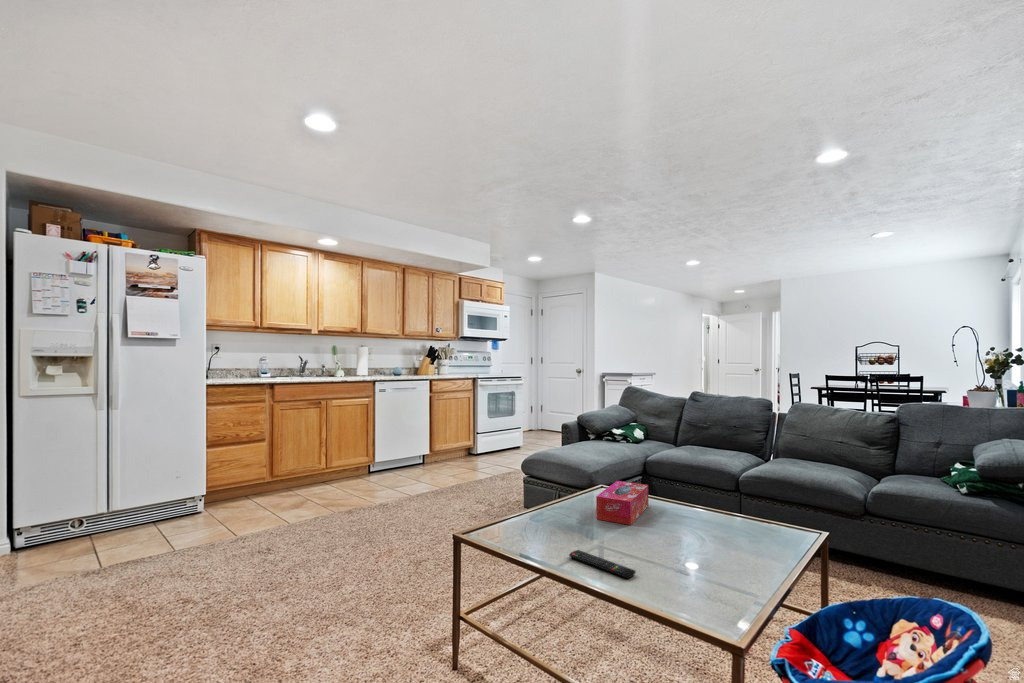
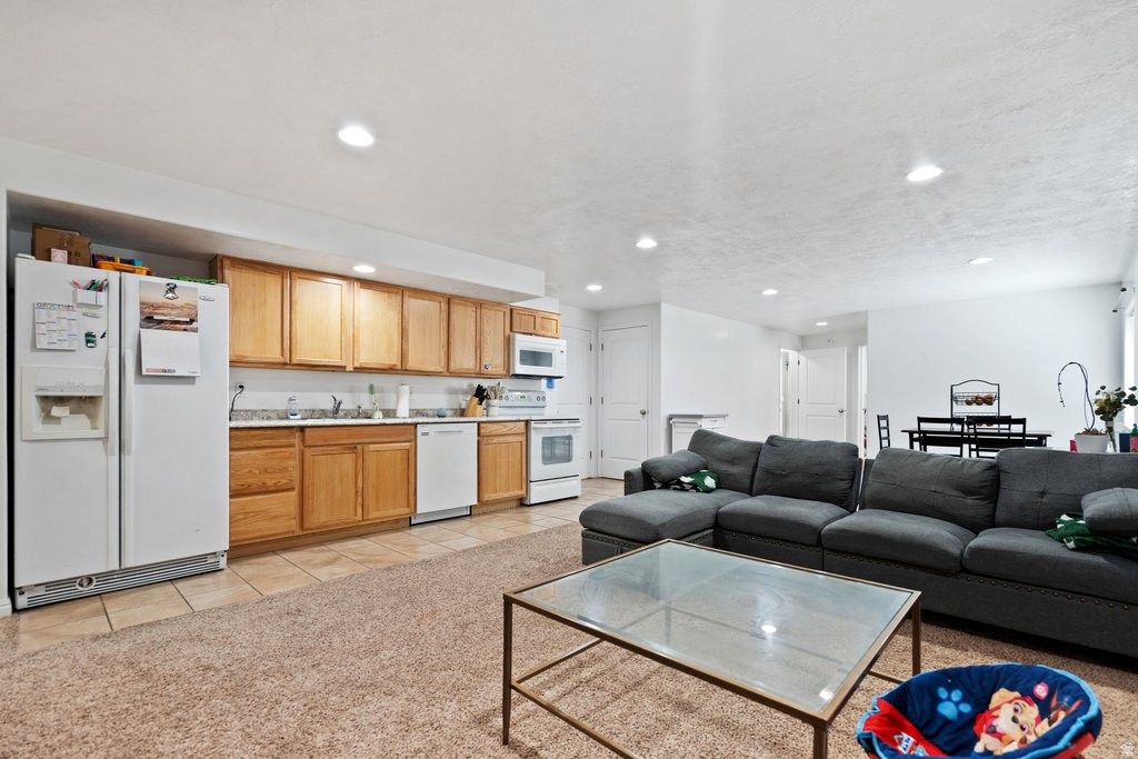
- remote control [568,549,637,579]
- tissue box [595,480,649,526]
